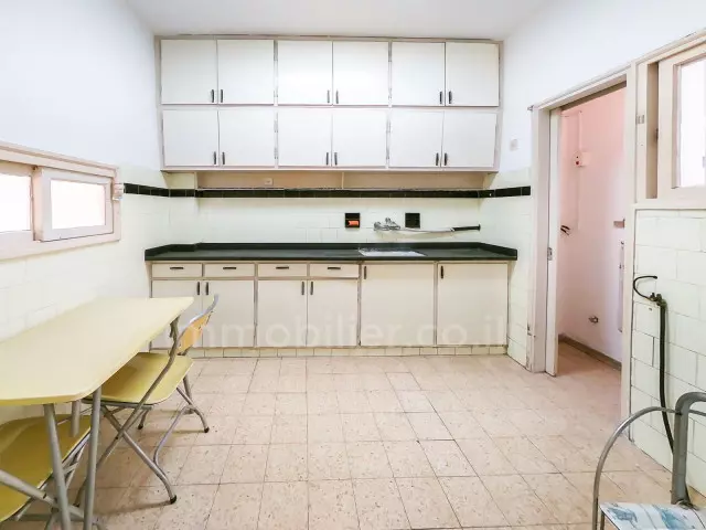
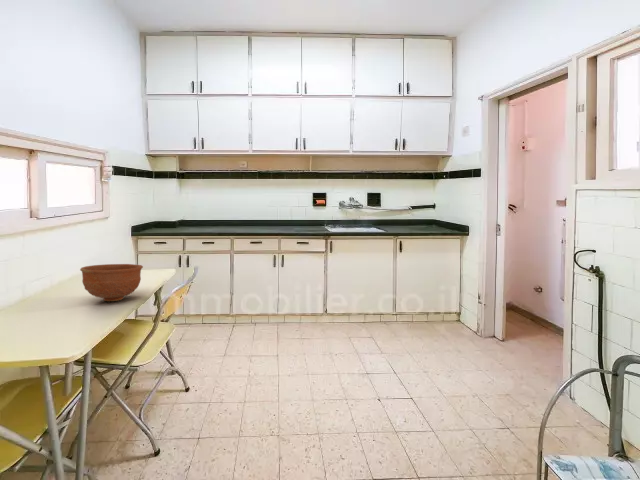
+ bowl [79,263,144,302]
